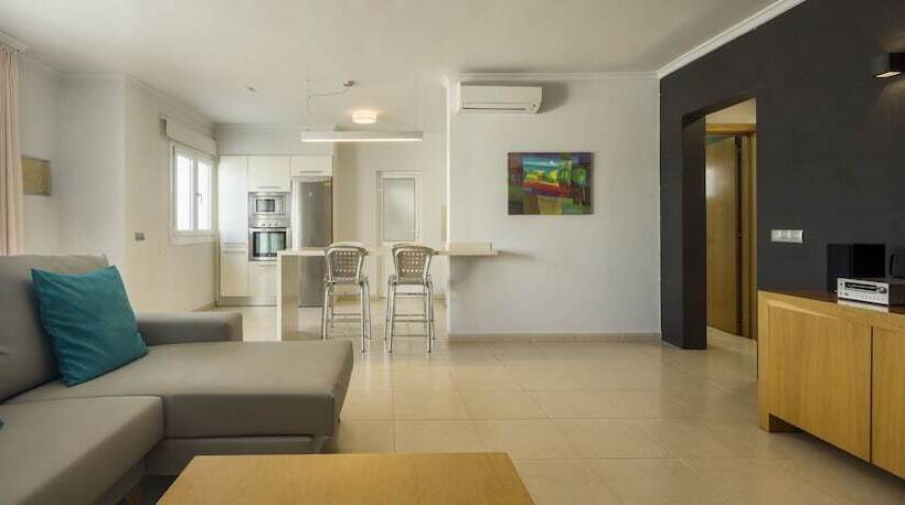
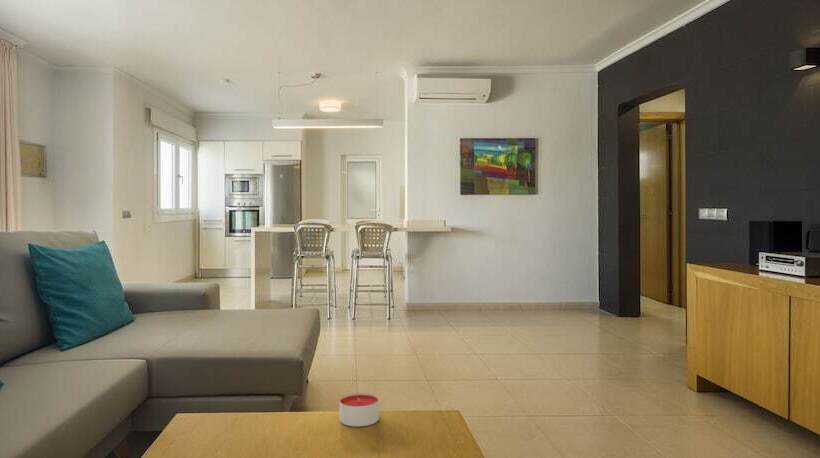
+ candle [339,392,380,428]
